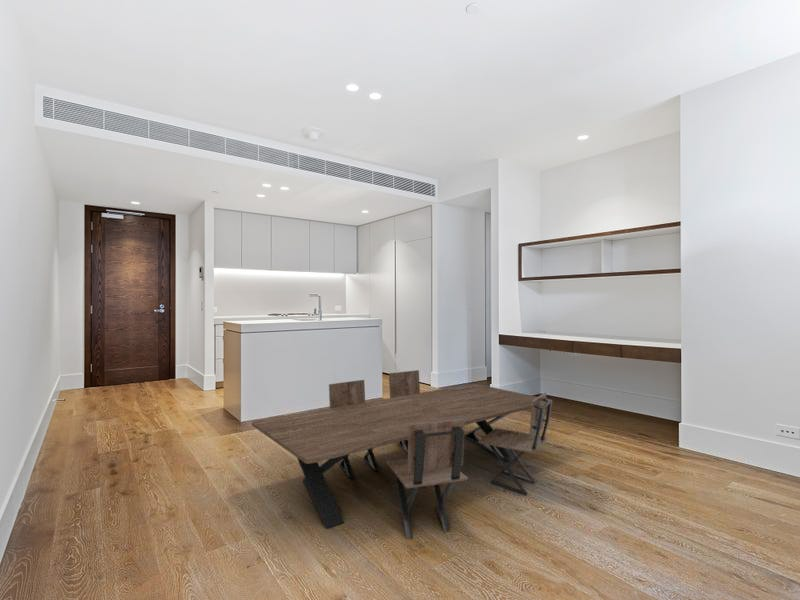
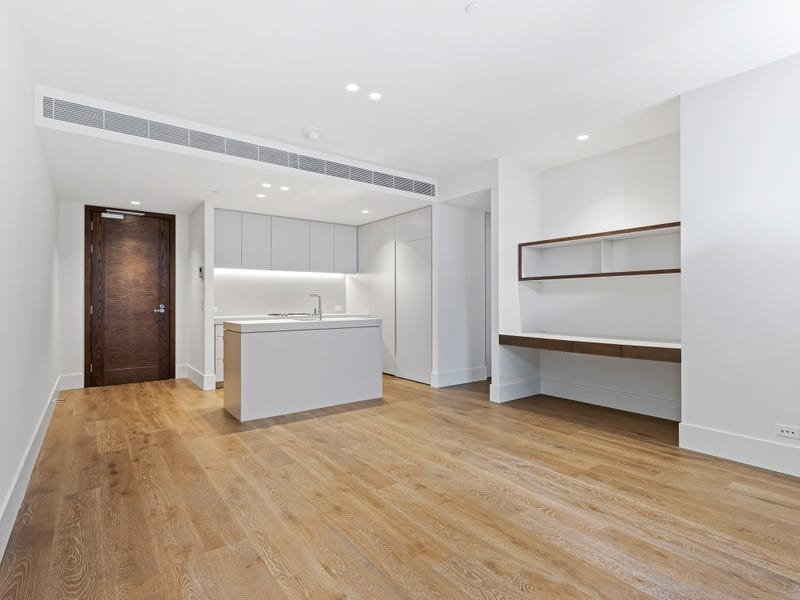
- dining table [251,369,553,540]
